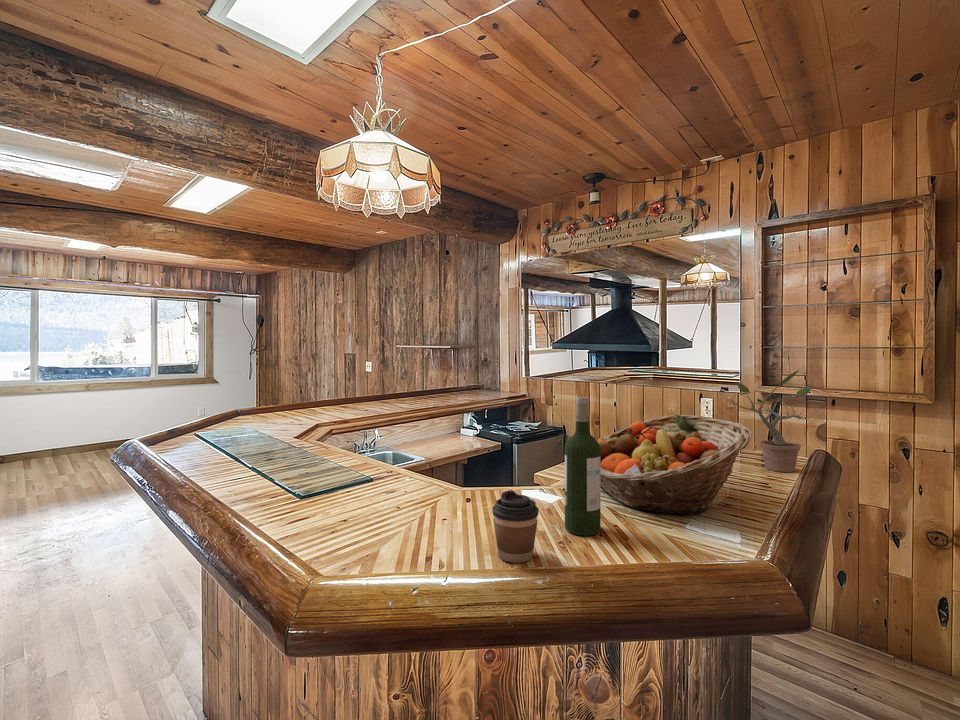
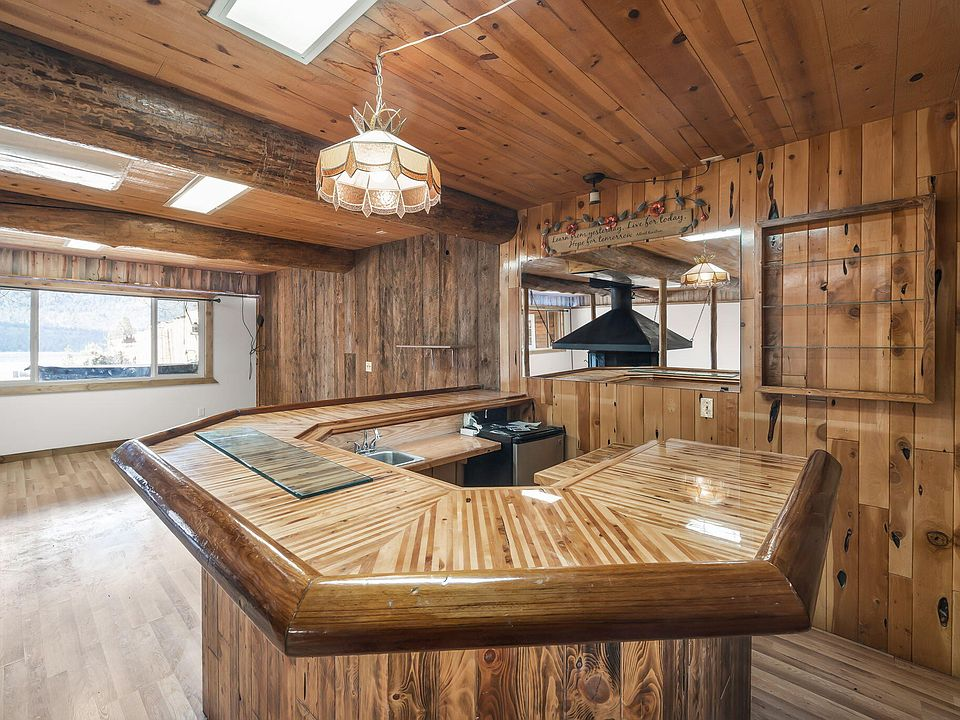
- coffee cup [492,490,540,564]
- fruit basket [597,414,753,516]
- potted plant [730,368,815,473]
- wine bottle [564,396,601,537]
